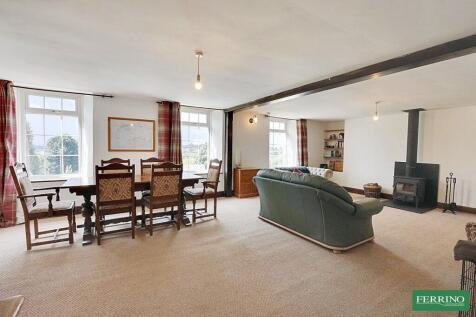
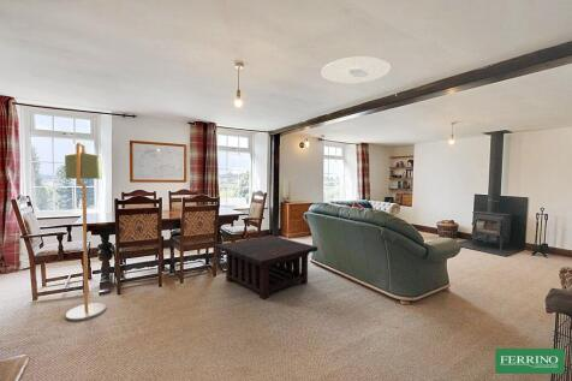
+ floor lamp [64,142,107,322]
+ ceiling light [320,55,392,84]
+ coffee table [215,234,318,300]
